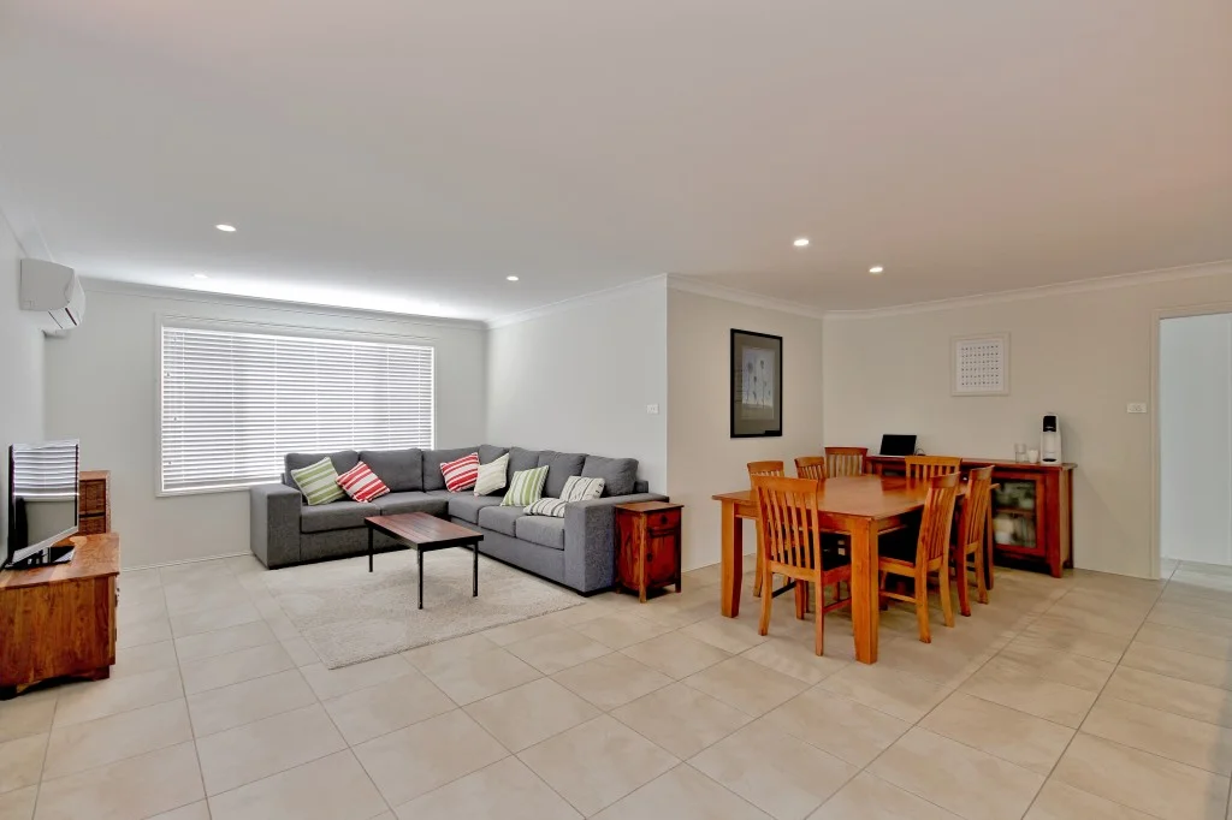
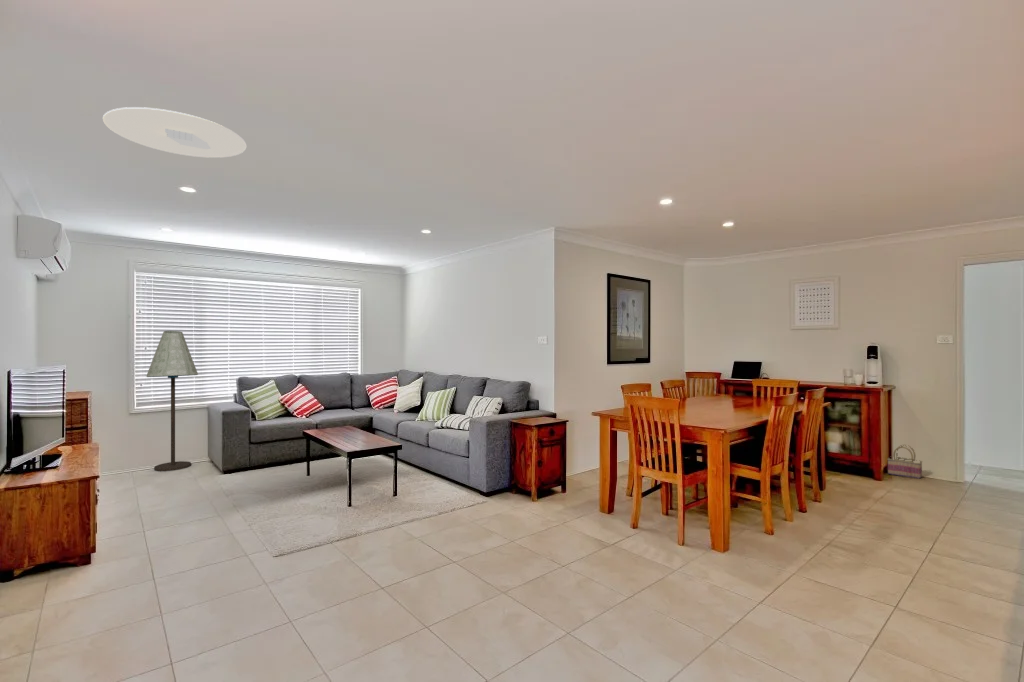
+ ceiling light [102,106,247,159]
+ basket [886,444,924,480]
+ floor lamp [145,330,199,472]
